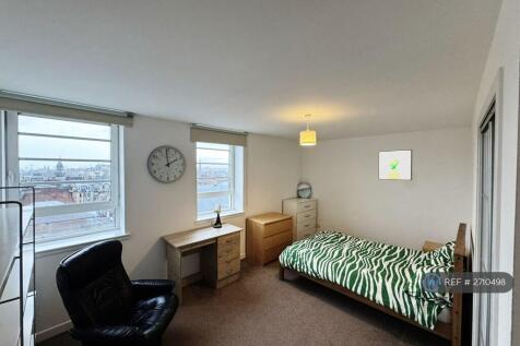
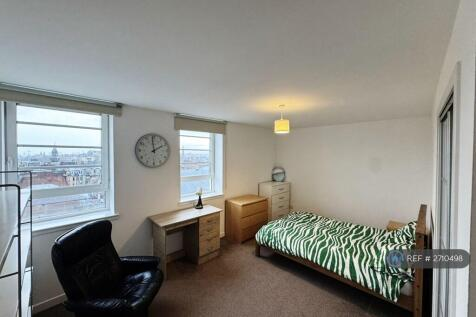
- wall art [378,148,413,181]
